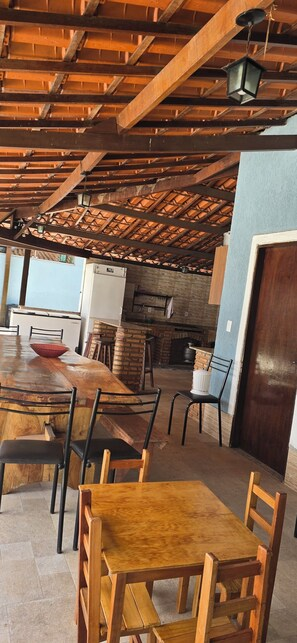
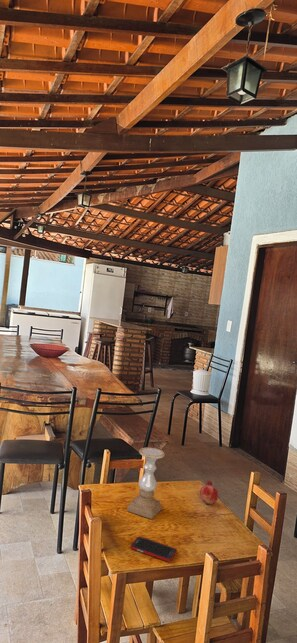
+ candle holder [126,446,166,520]
+ fruit [199,480,219,505]
+ cell phone [129,536,178,563]
